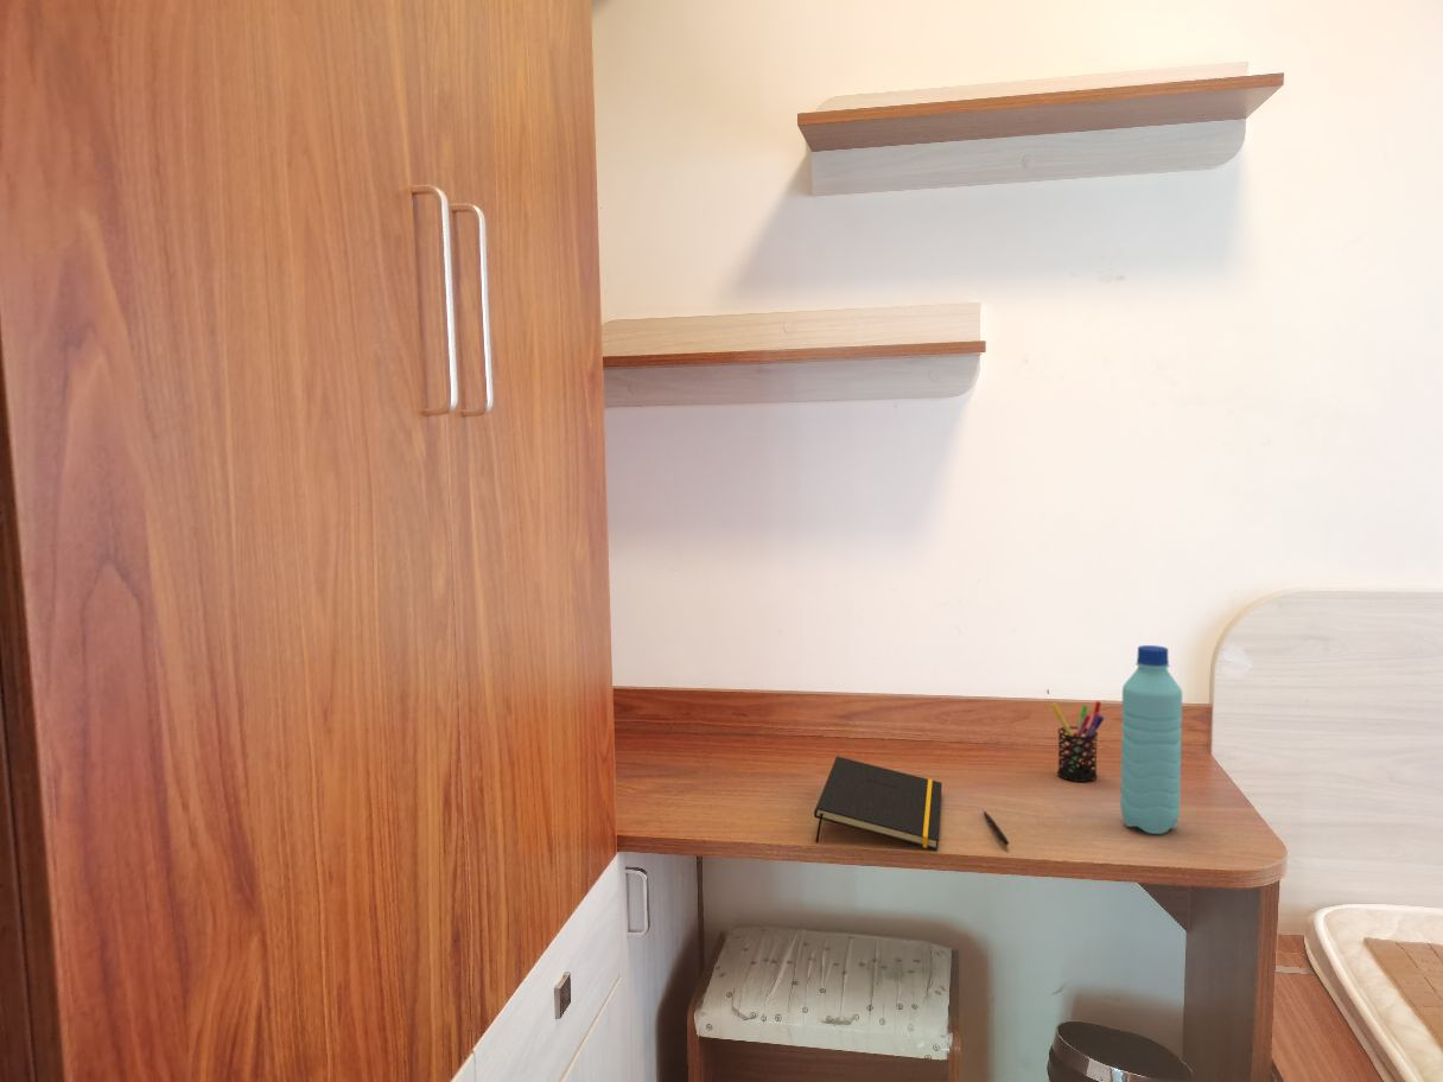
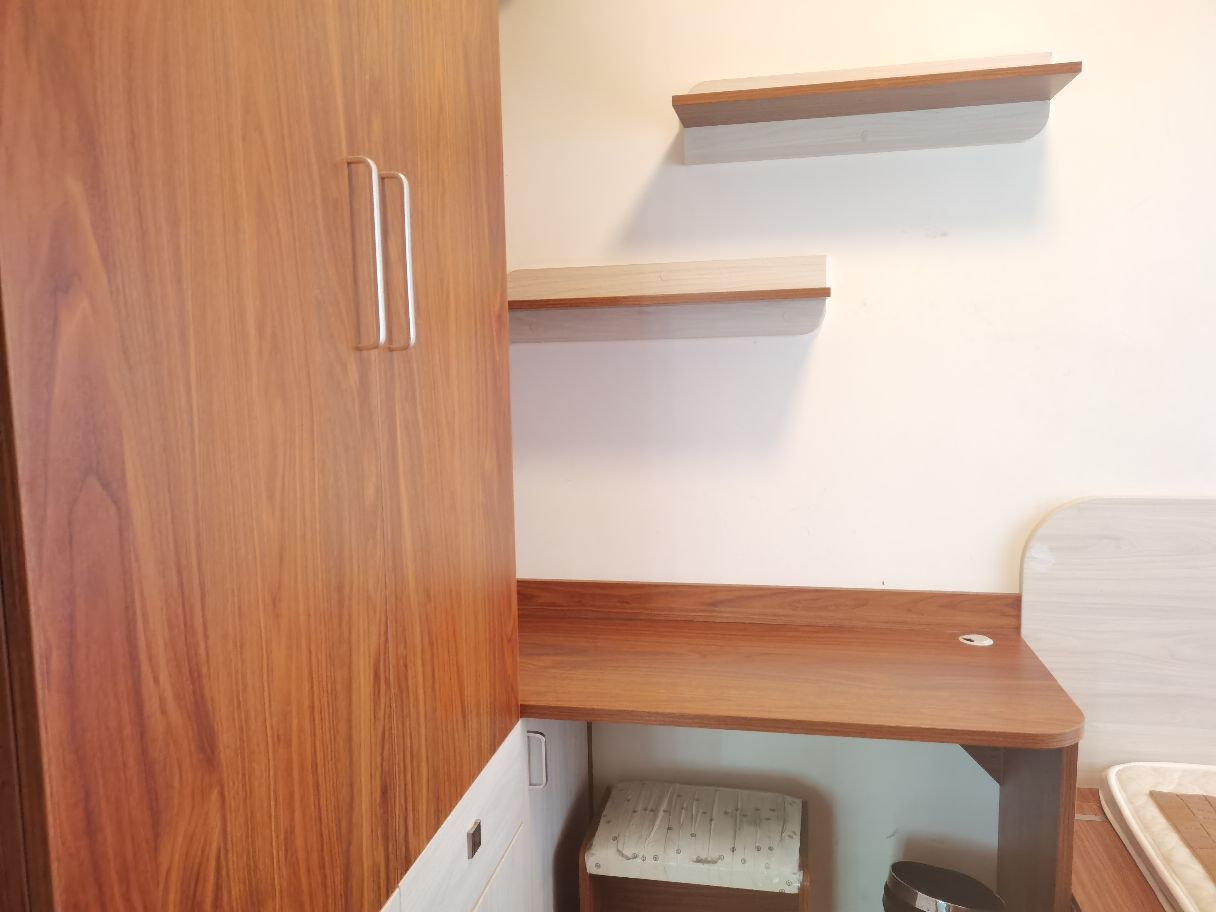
- pen [981,809,1010,847]
- pen holder [1050,700,1105,783]
- water bottle [1119,644,1183,835]
- notepad [813,756,943,851]
